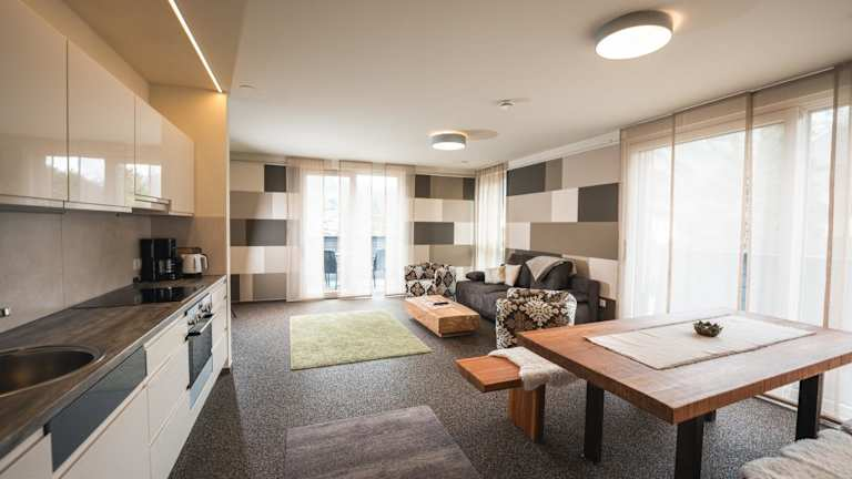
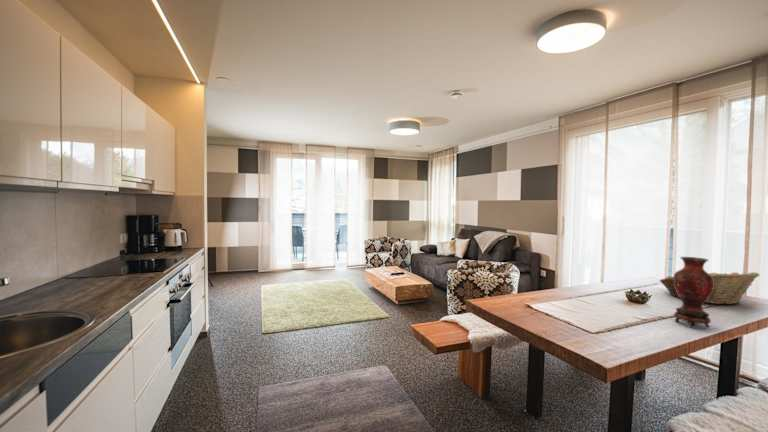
+ vase [673,256,714,329]
+ fruit basket [659,271,761,306]
